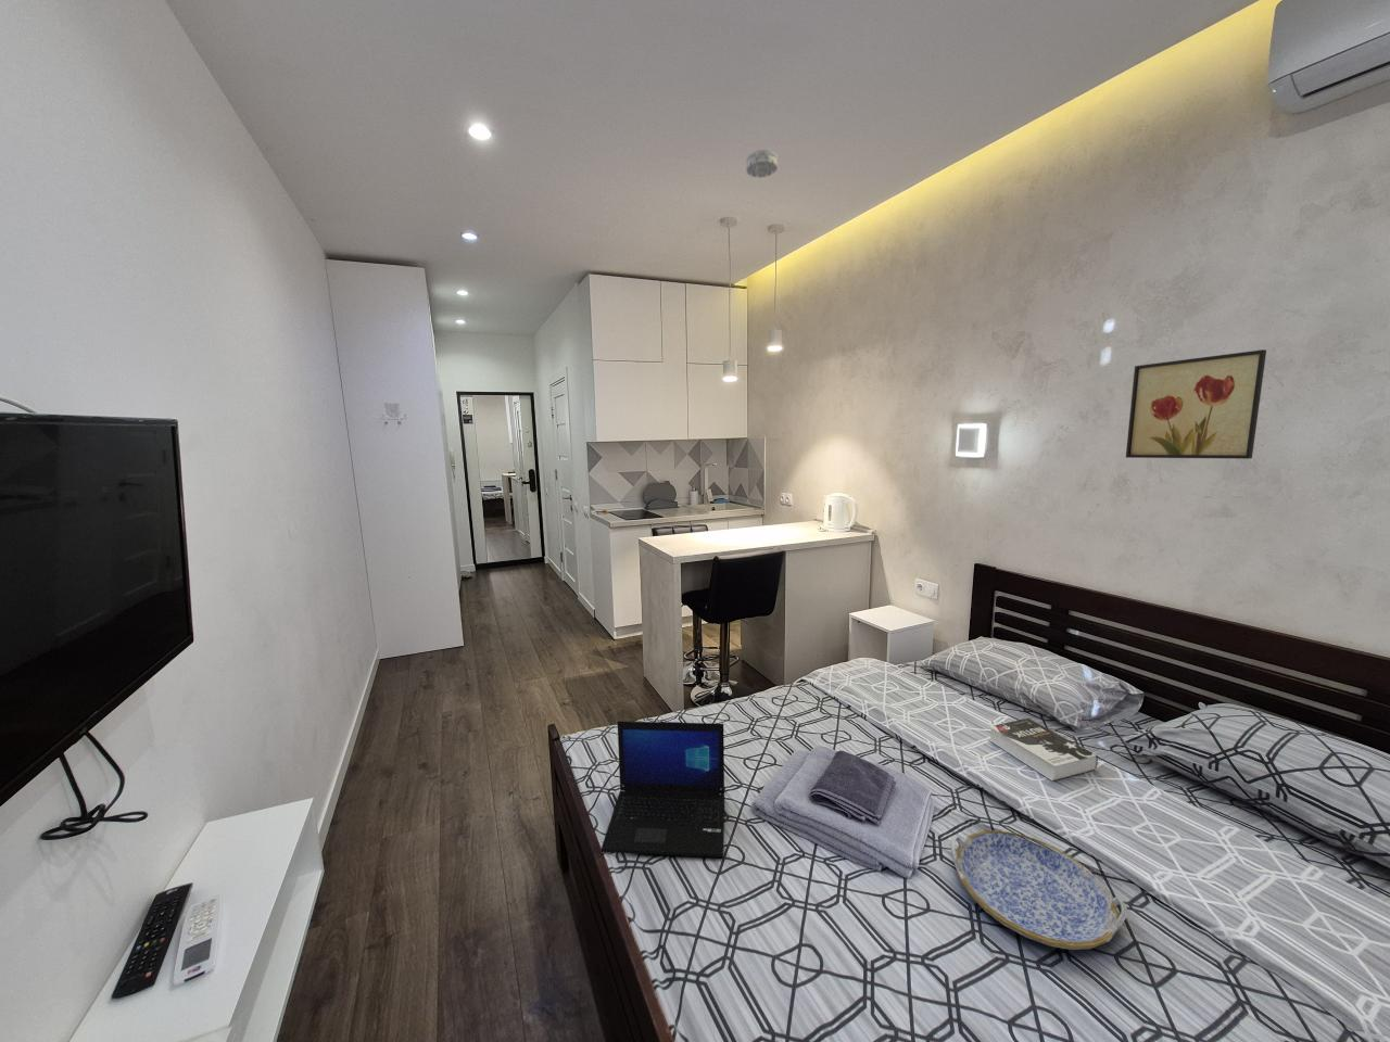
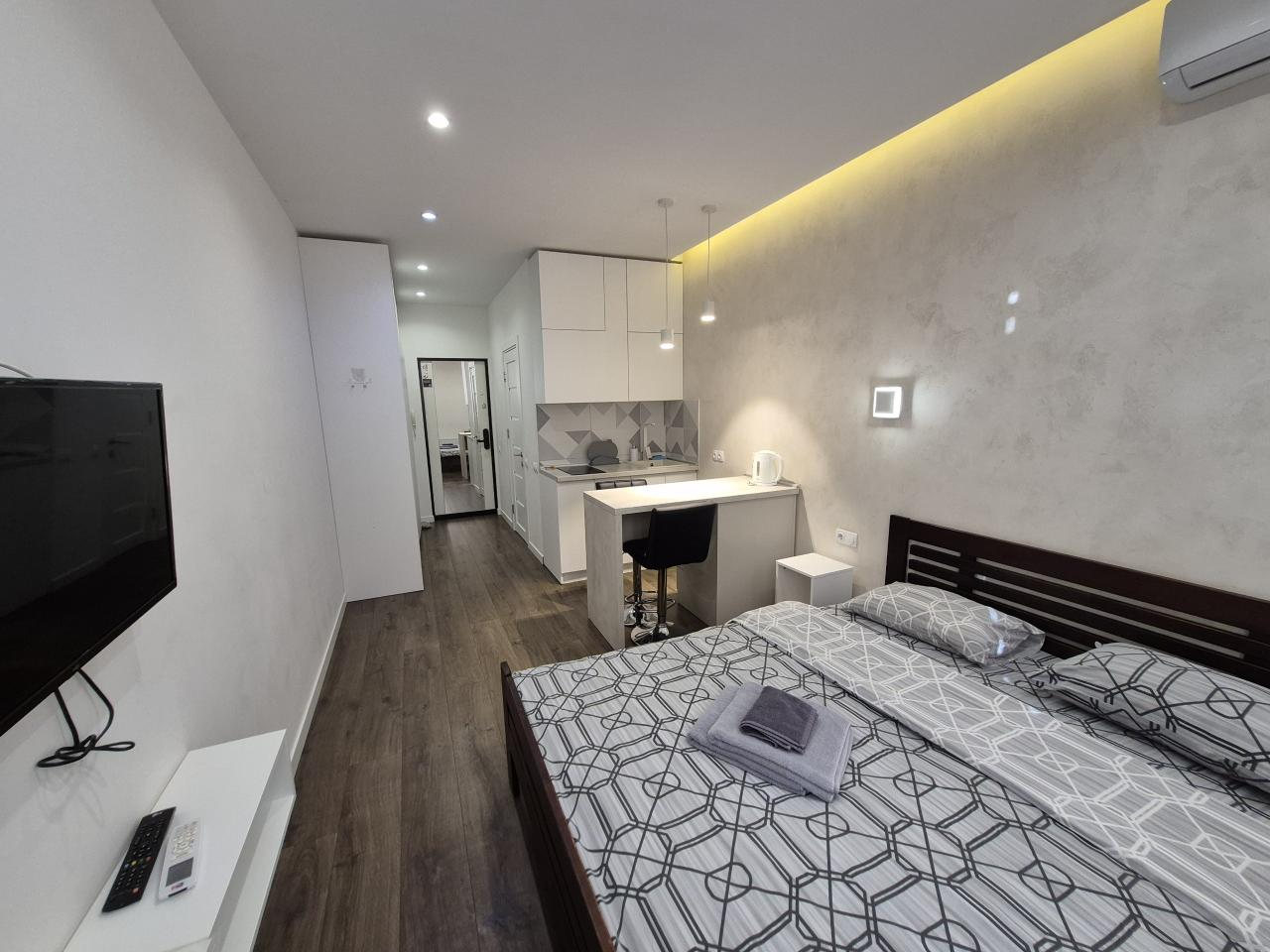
- laptop [600,719,726,858]
- wall art [1125,348,1267,460]
- book [987,717,1099,783]
- smoke detector [745,148,778,180]
- serving tray [949,830,1128,951]
